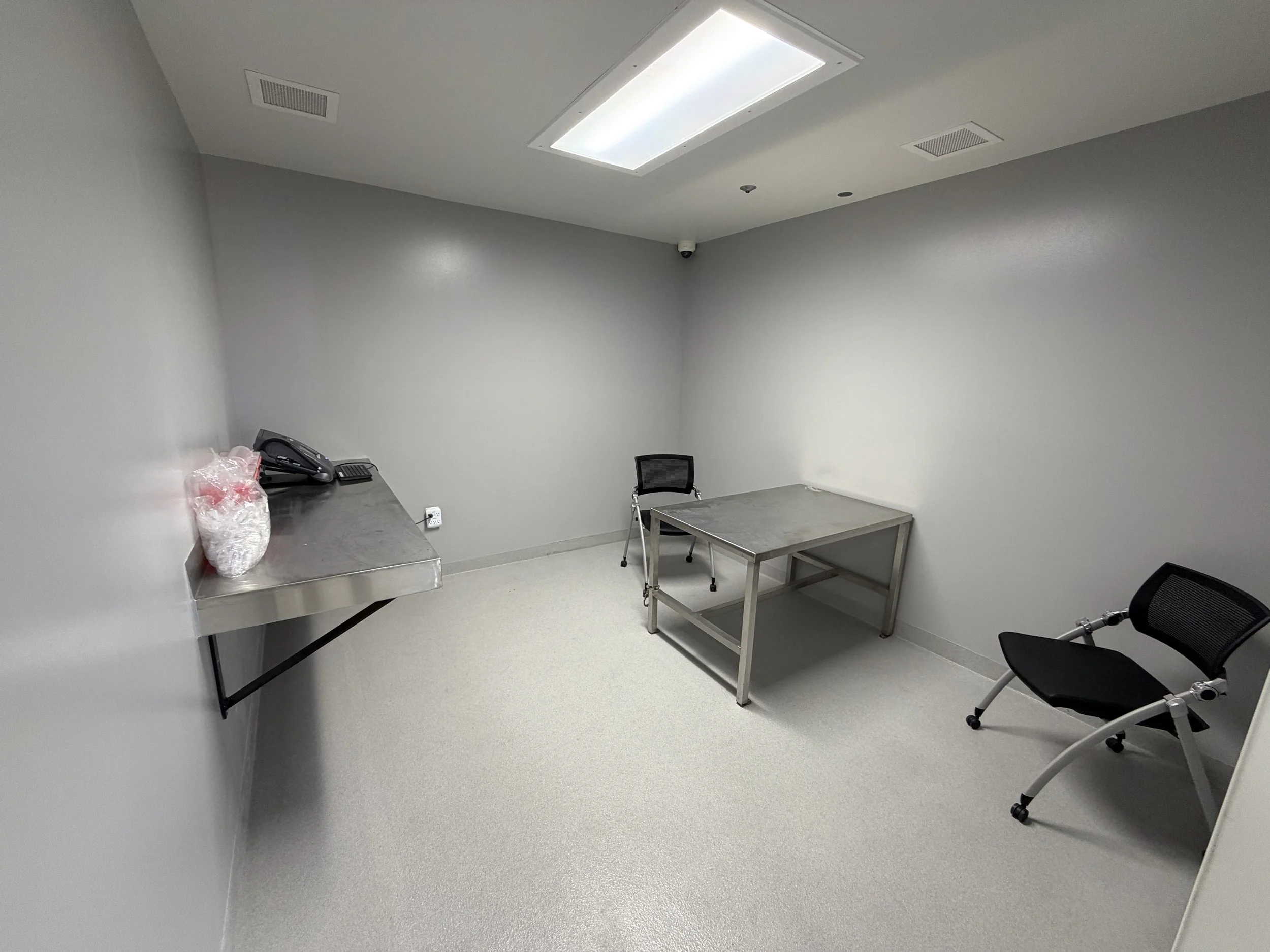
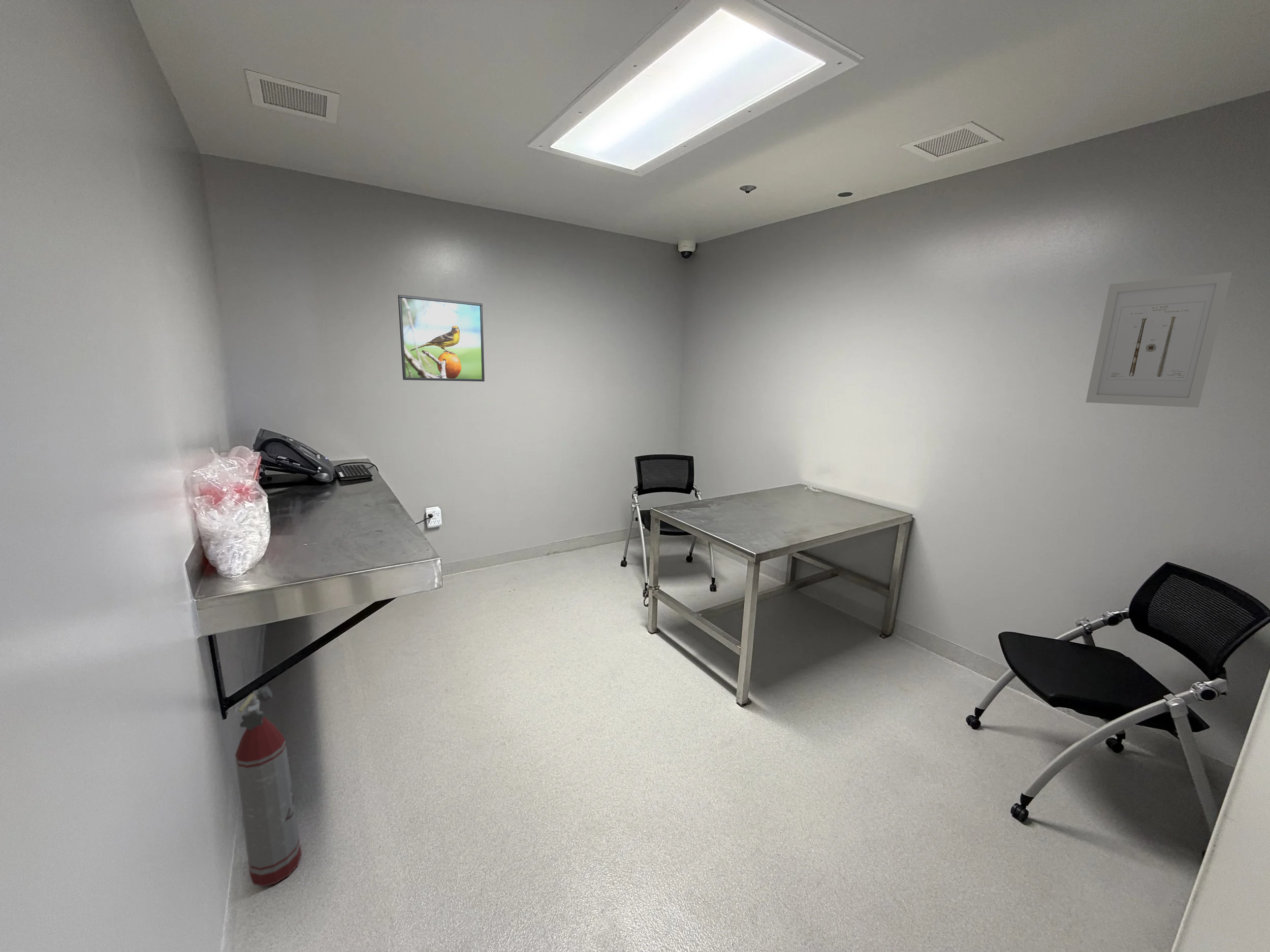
+ wall art [1086,272,1232,408]
+ fire extinguisher [235,685,302,887]
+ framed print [397,294,485,382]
